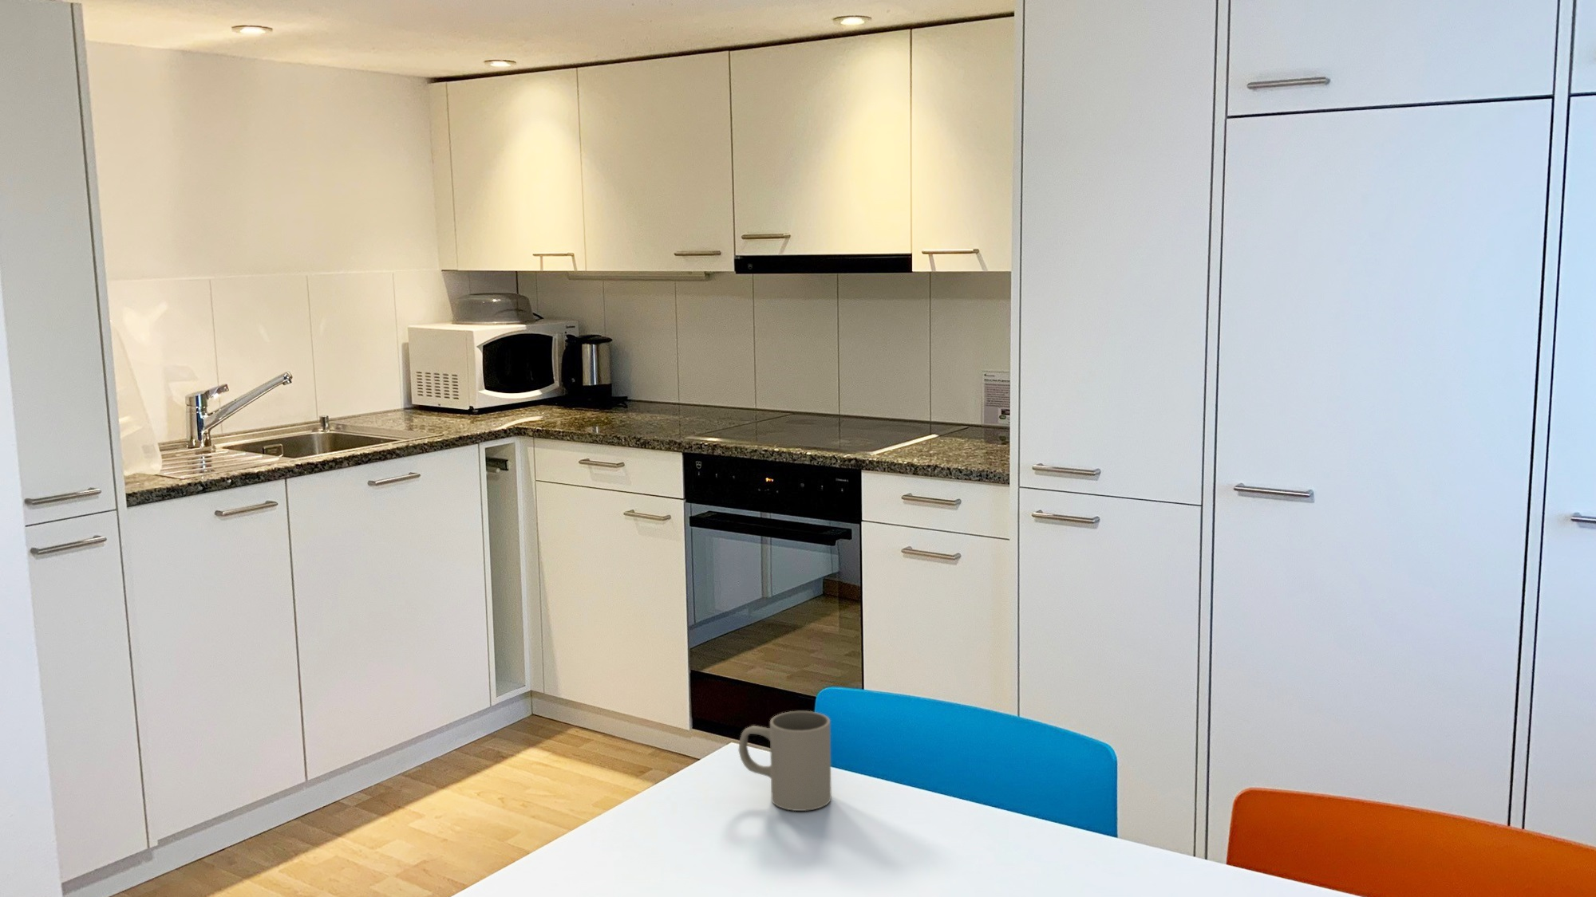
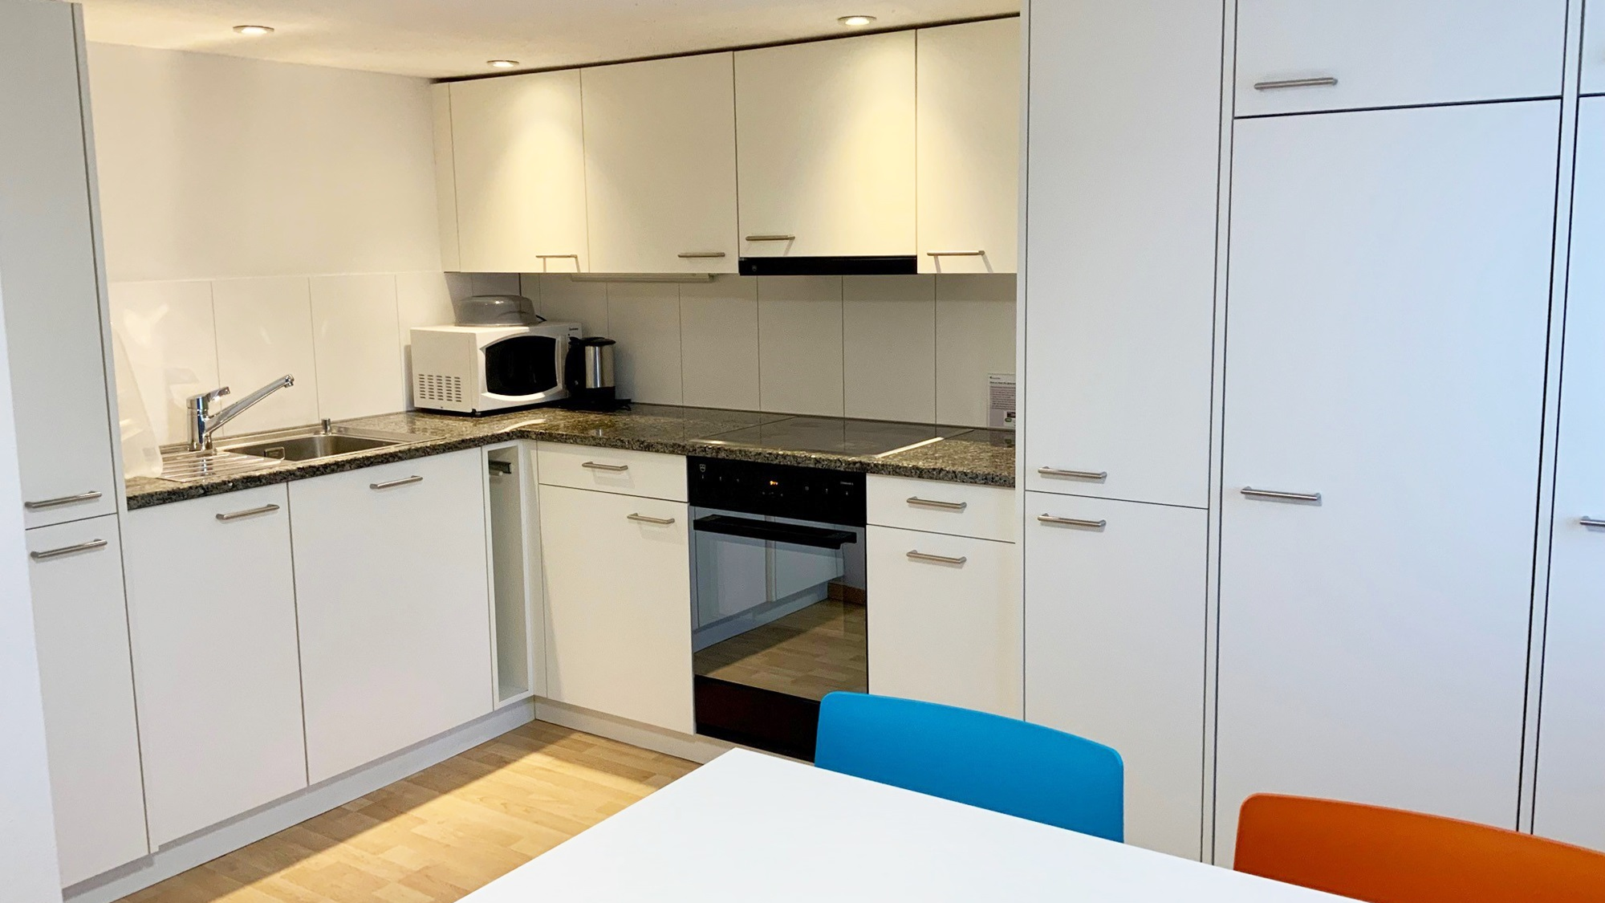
- mug [738,711,832,812]
